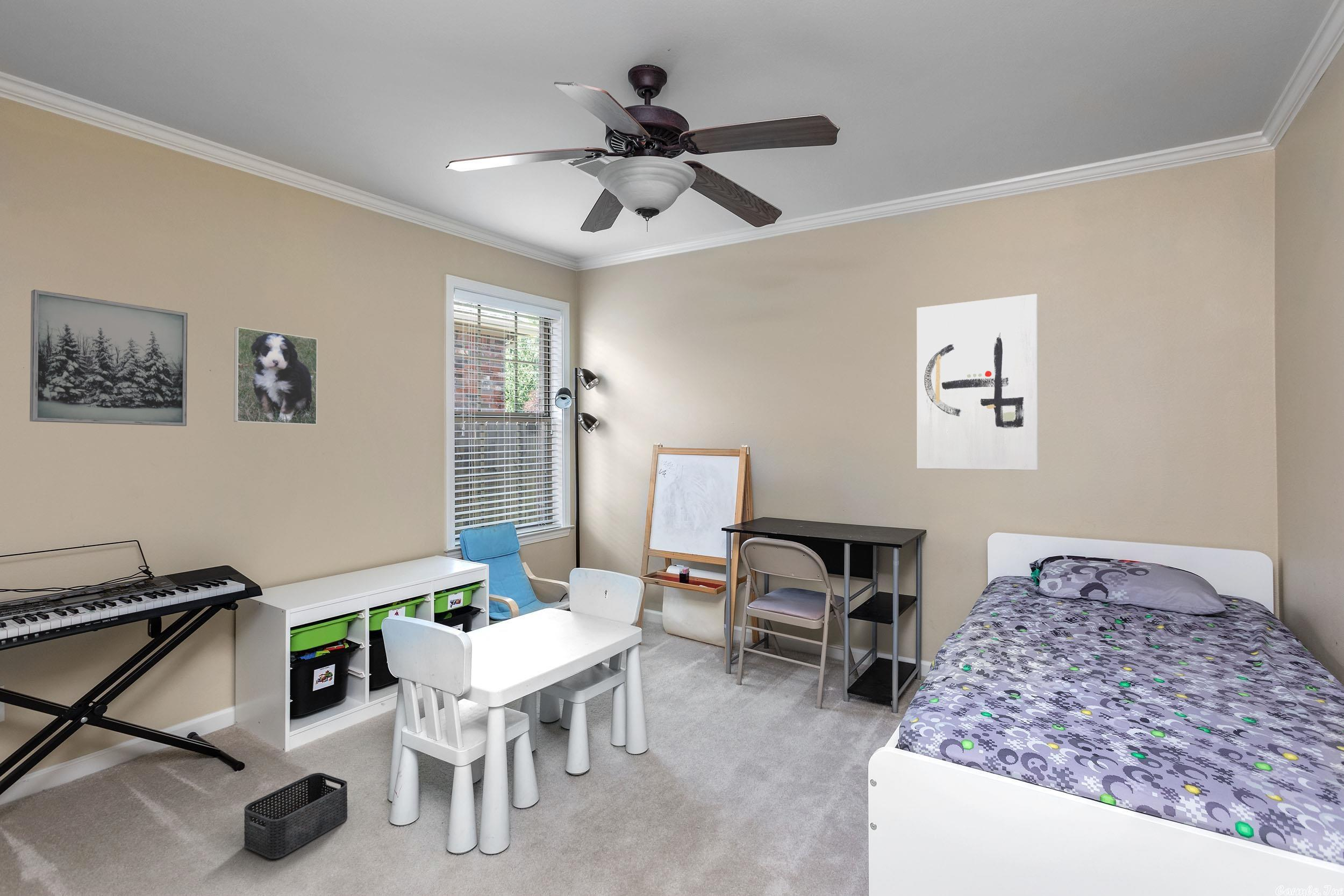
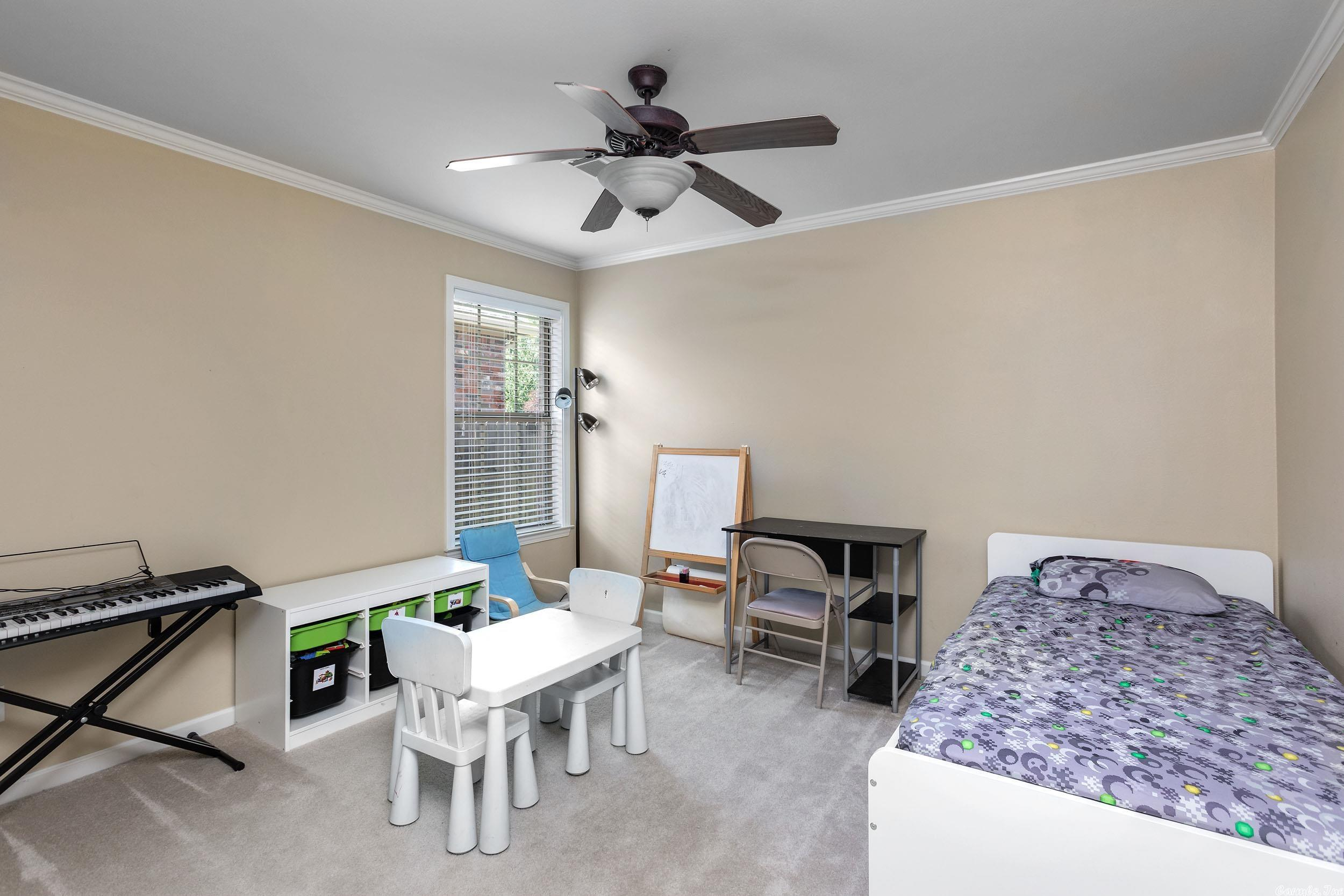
- storage bin [244,772,348,859]
- wall art [916,293,1039,471]
- wall art [29,289,188,427]
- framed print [233,326,318,425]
